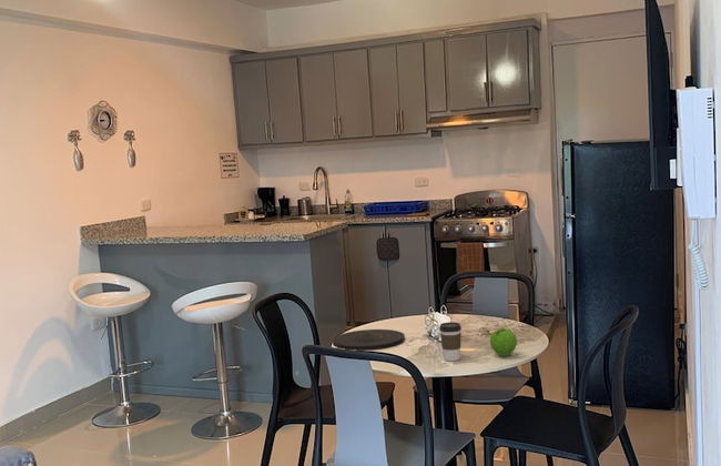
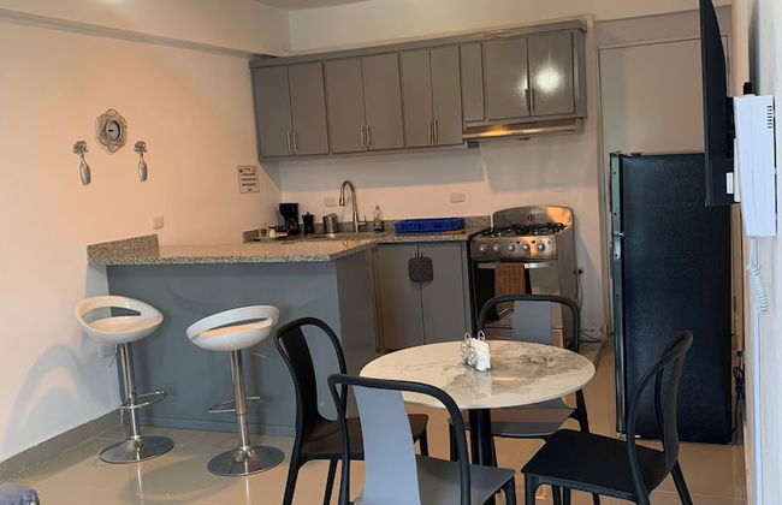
- fruit [489,325,518,357]
- plate [332,328,406,351]
- coffee cup [438,321,463,362]
